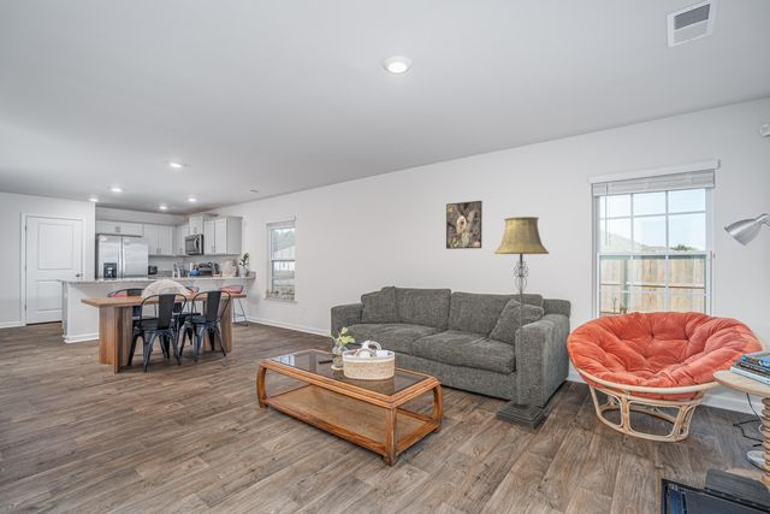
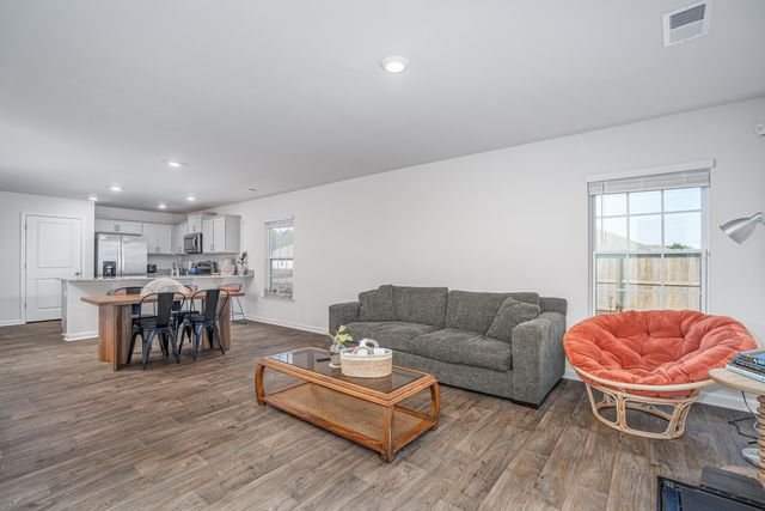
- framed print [445,200,484,250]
- floor lamp [493,215,550,430]
